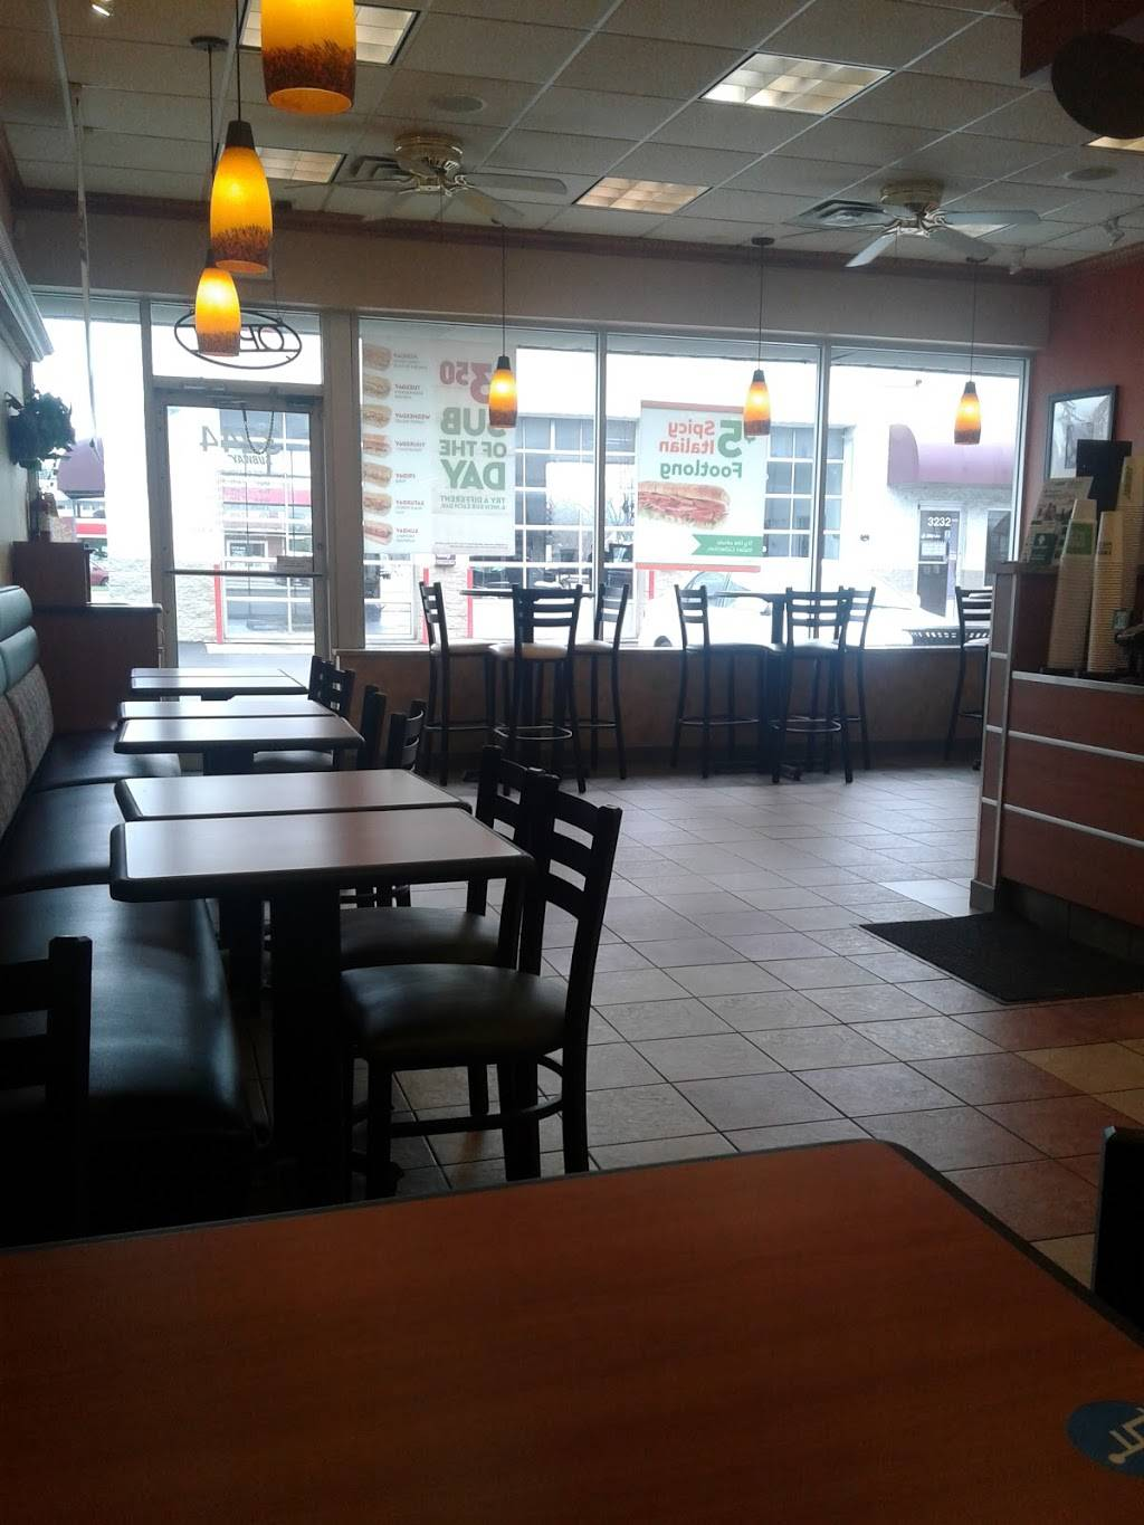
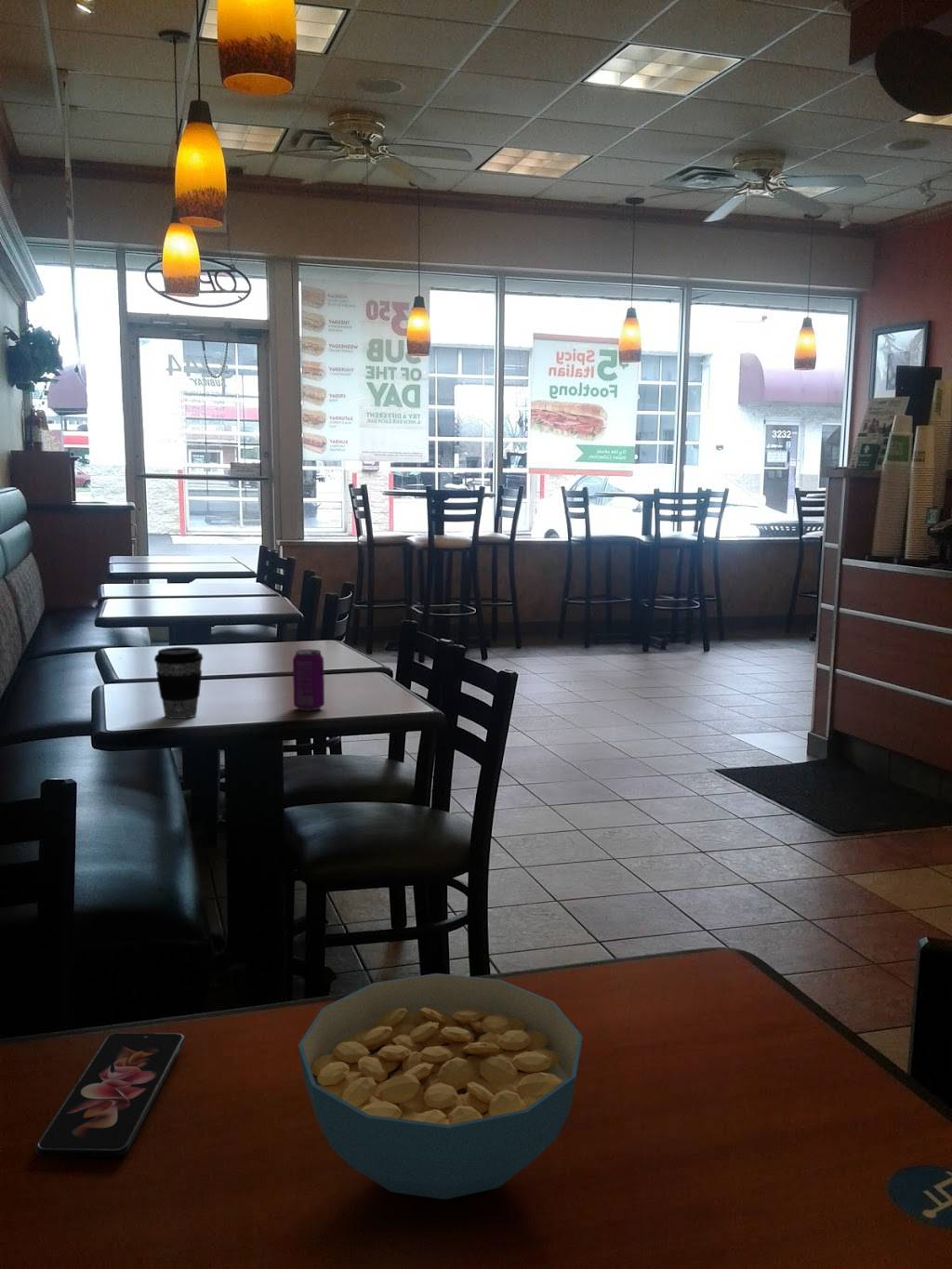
+ beverage can [292,649,325,711]
+ cereal bowl [298,972,584,1200]
+ coffee cup [153,646,204,720]
+ smartphone [34,1032,185,1157]
